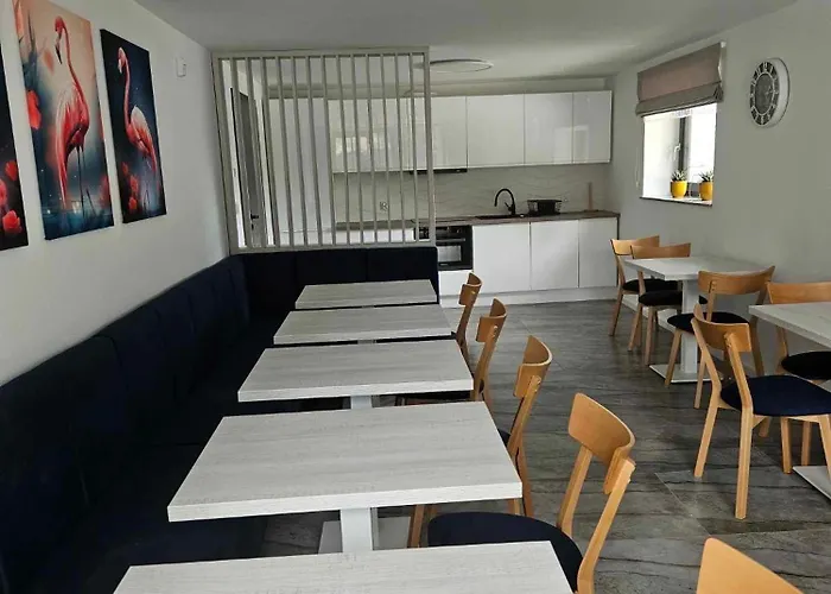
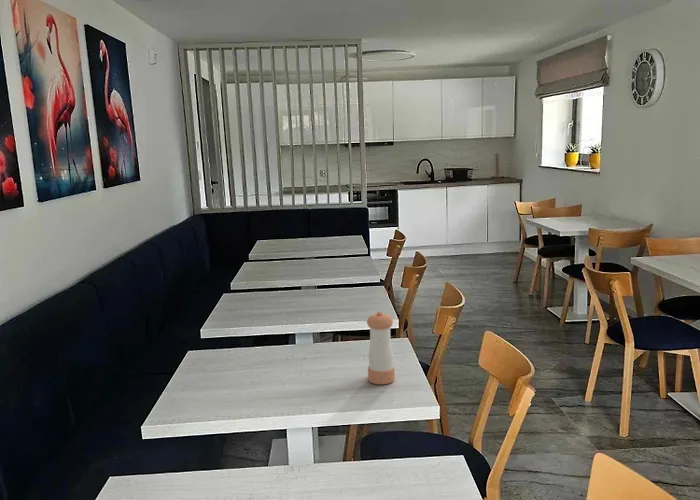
+ pepper shaker [366,311,396,385]
